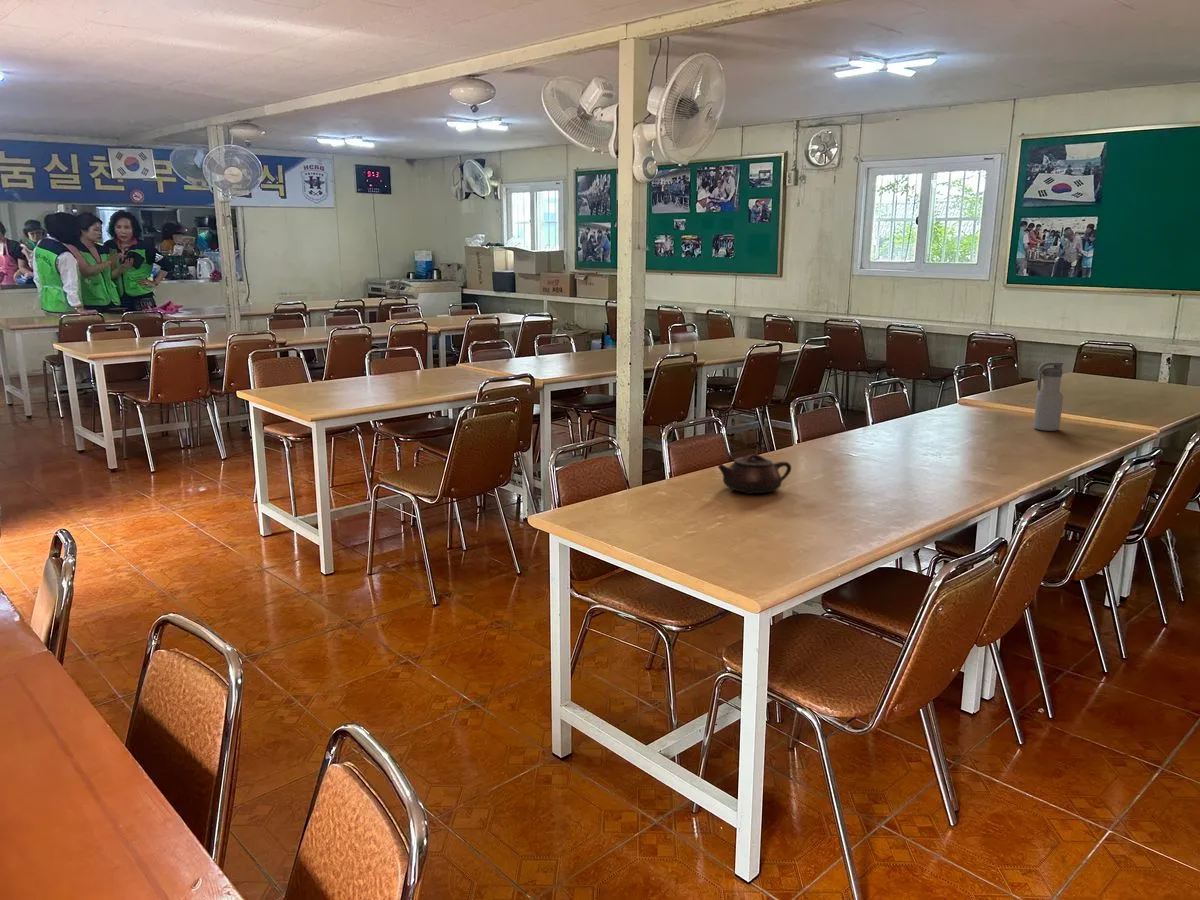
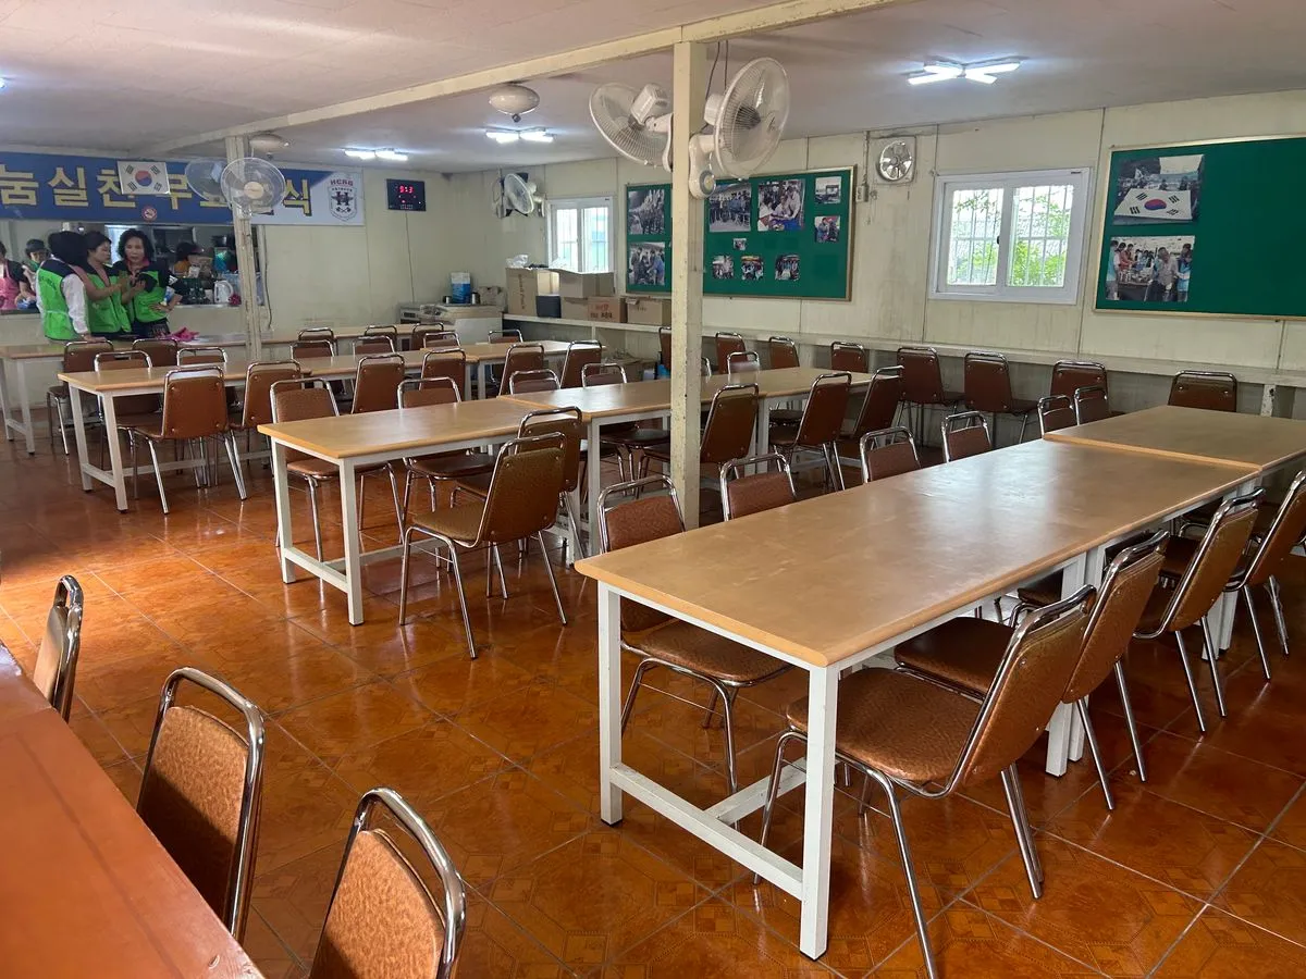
- teapot [717,453,792,495]
- water bottle [1032,361,1064,432]
